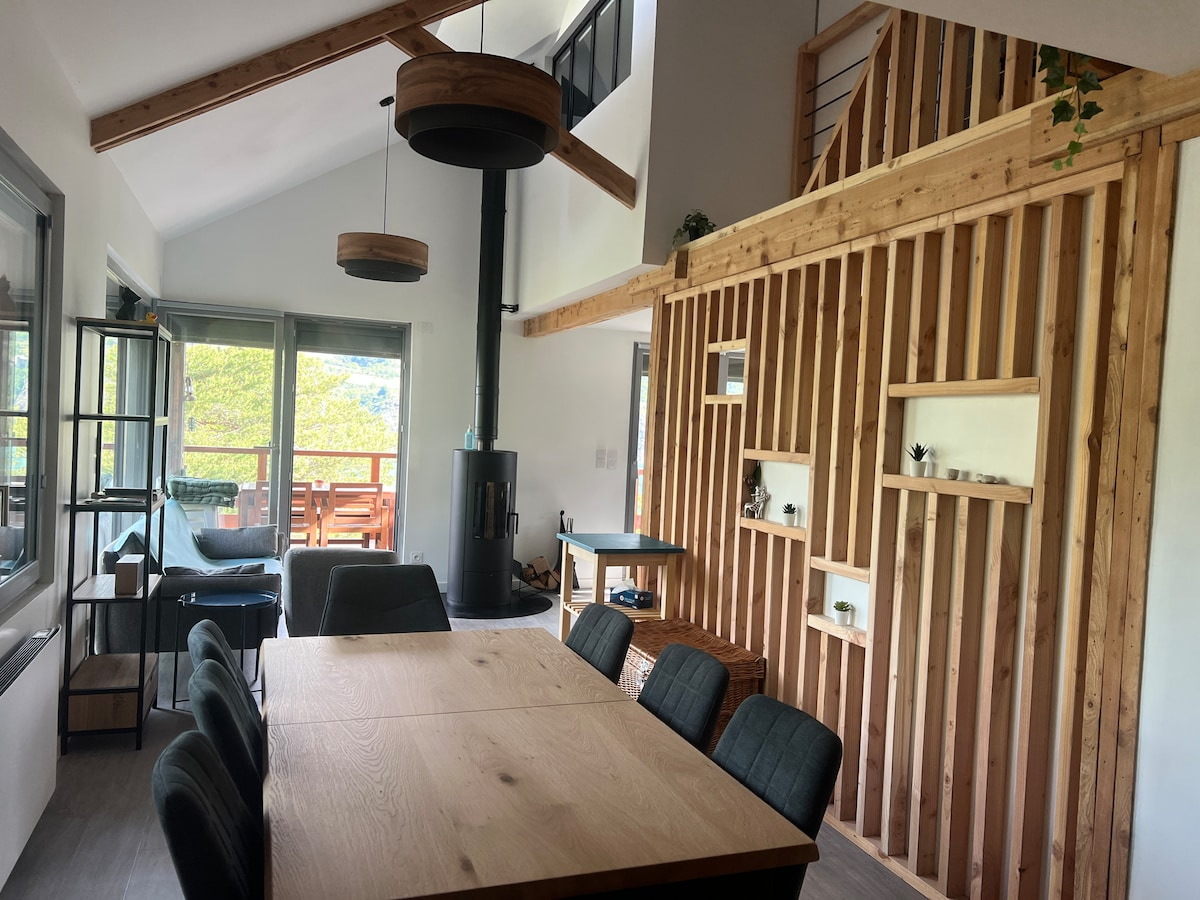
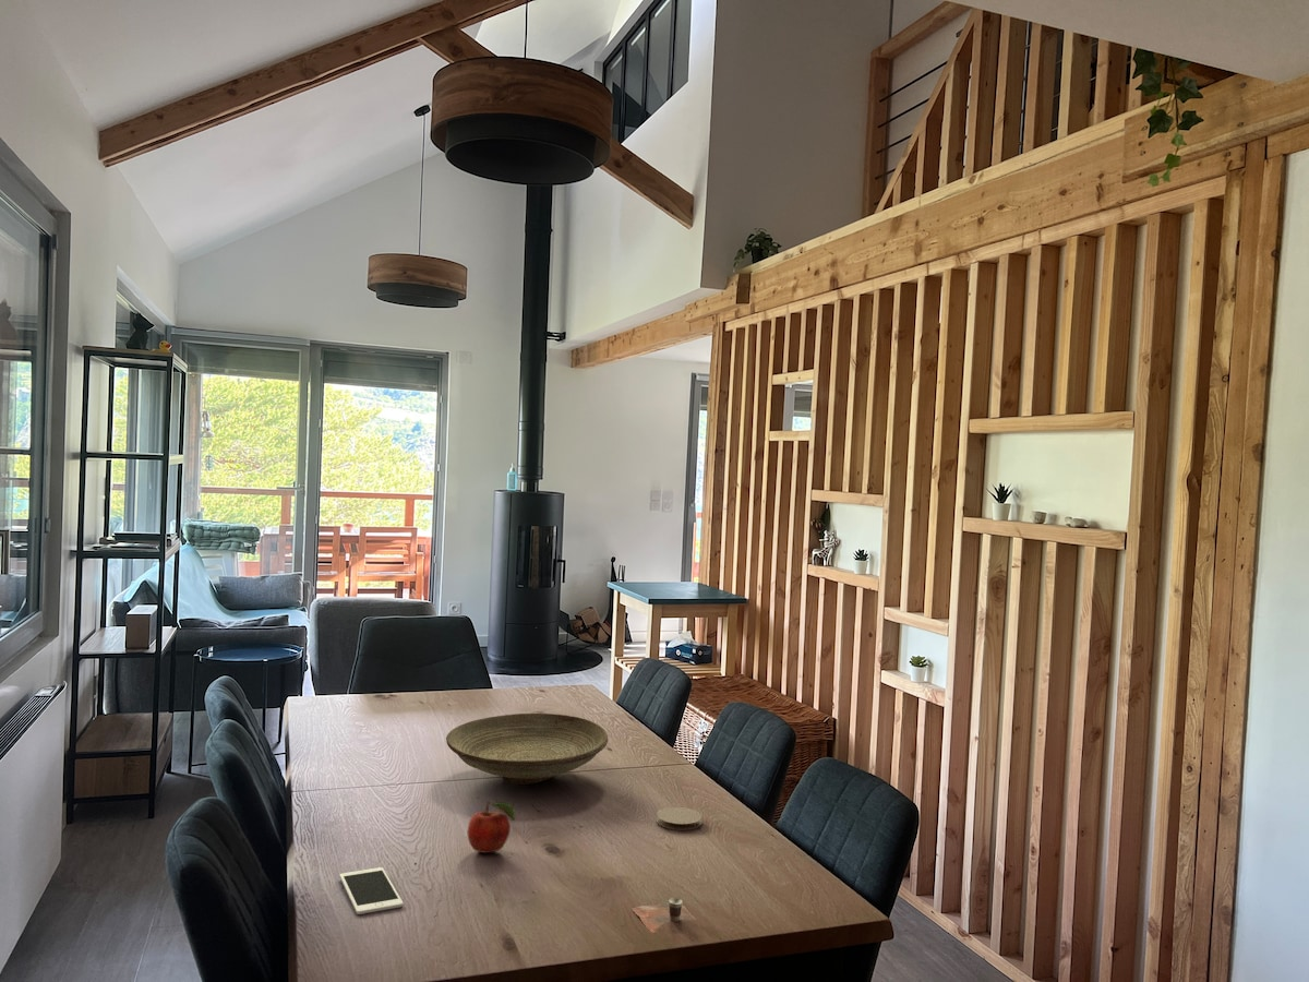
+ coaster [656,806,702,831]
+ cell phone [338,866,405,915]
+ cup [631,897,697,934]
+ decorative bowl [445,712,609,786]
+ fruit [467,800,516,854]
